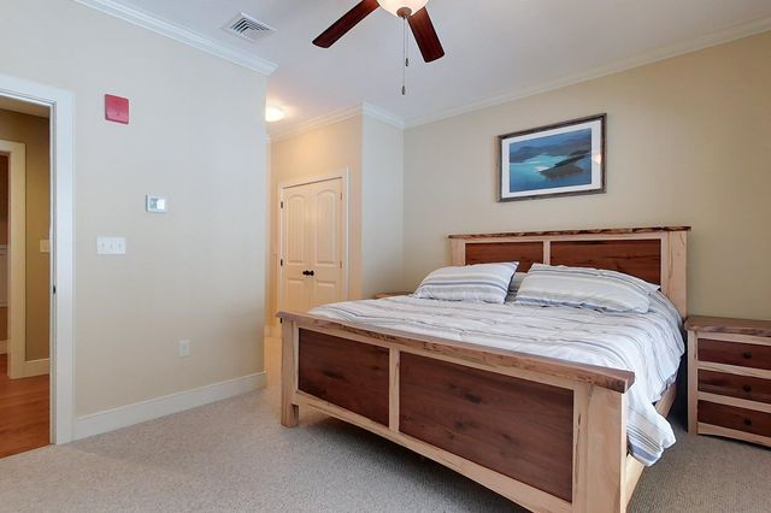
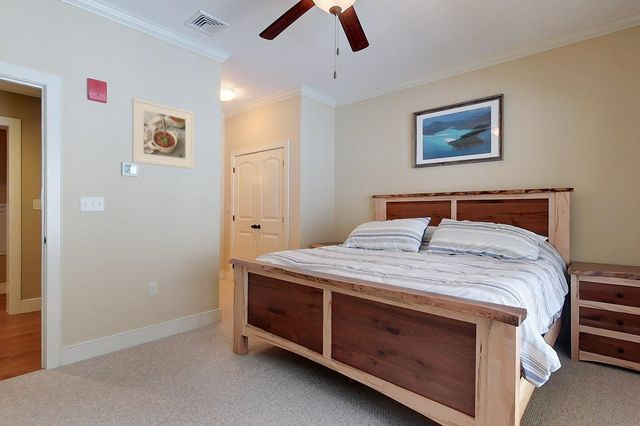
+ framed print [131,97,195,170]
